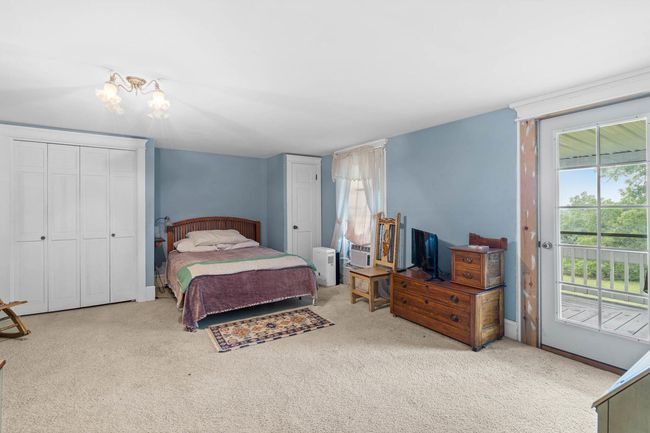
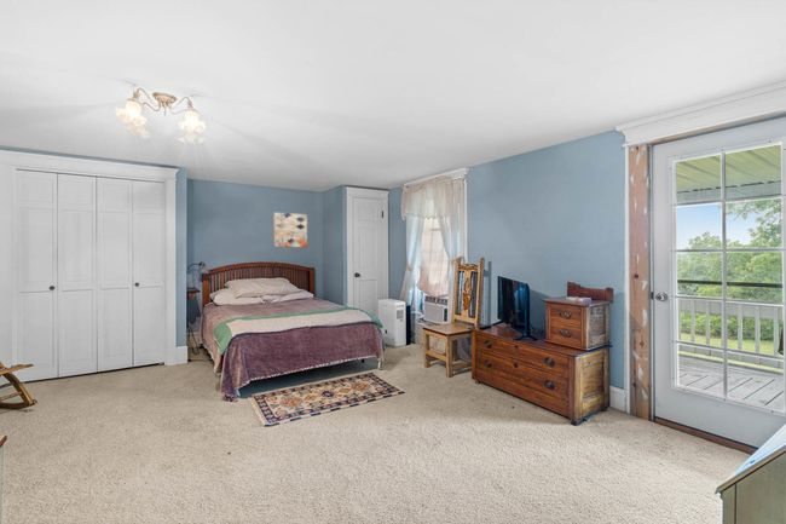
+ wall art [272,212,308,248]
